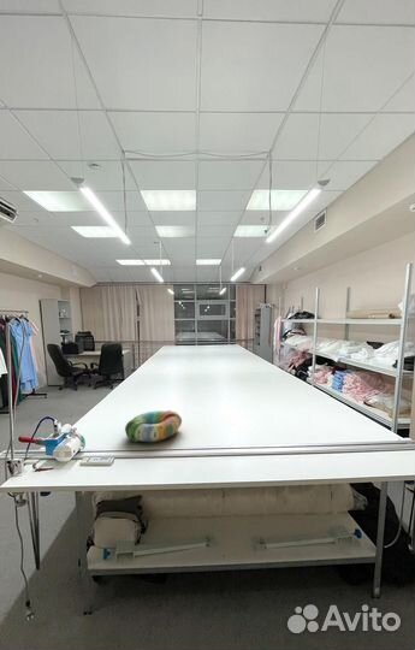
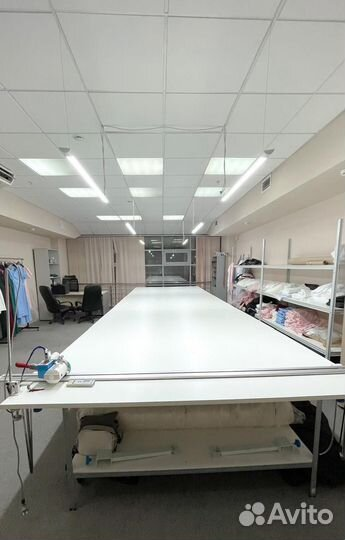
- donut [124,409,183,443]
